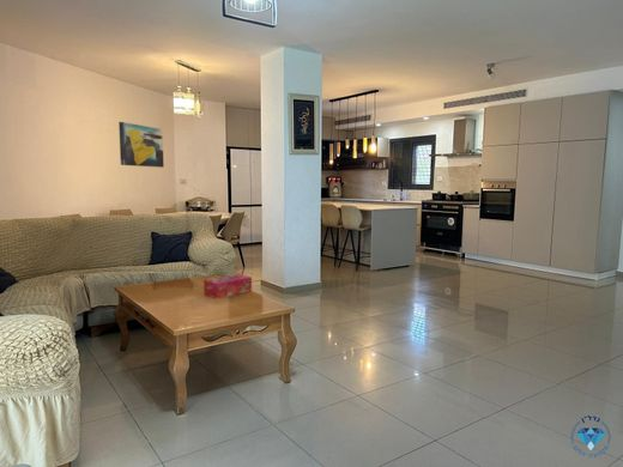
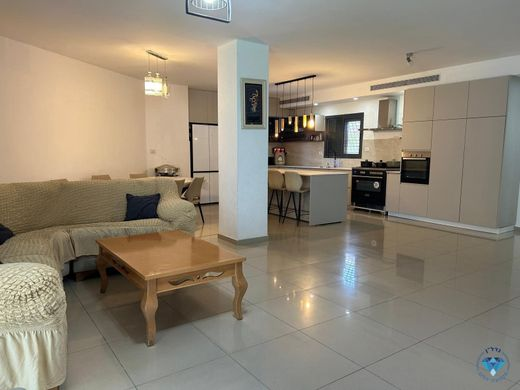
- wall art [117,121,165,169]
- tissue box [202,273,253,299]
